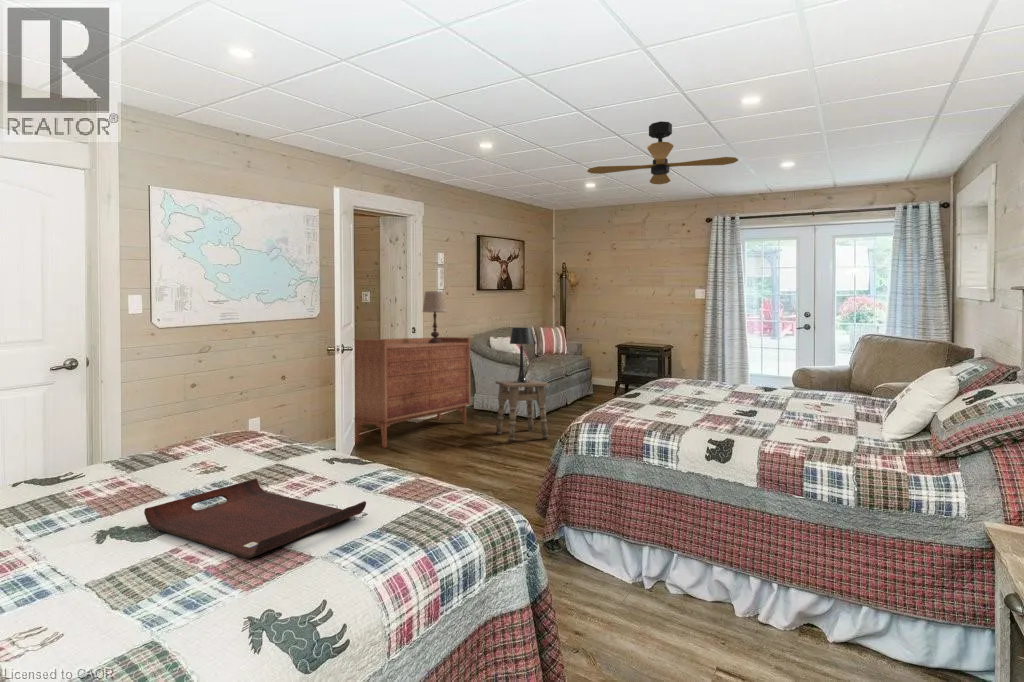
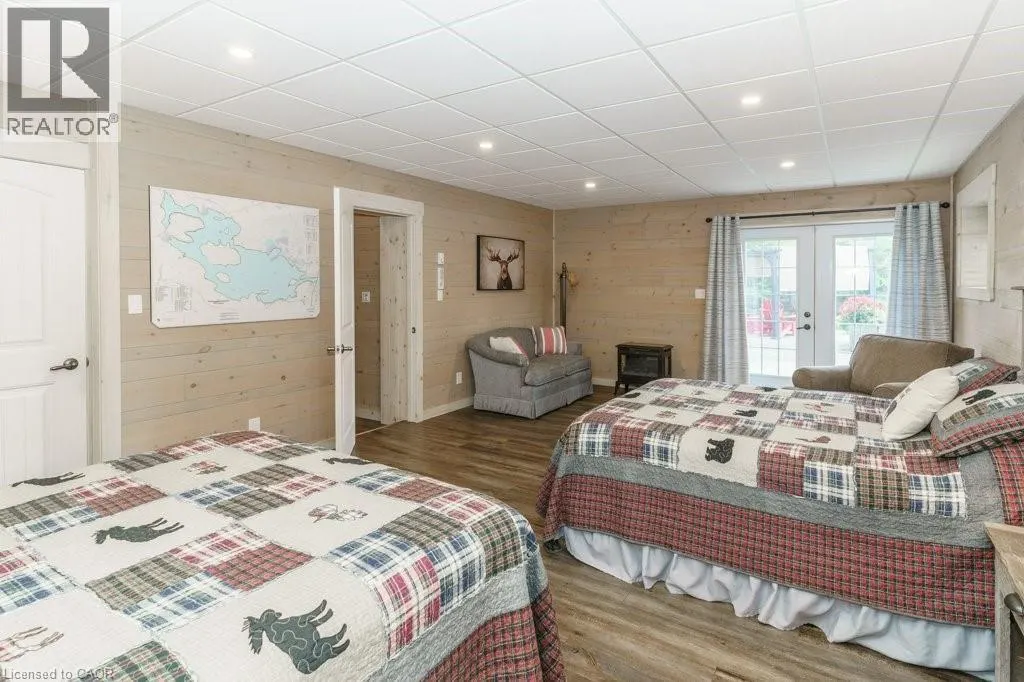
- table lamp [509,327,534,383]
- serving tray [143,478,367,559]
- ceiling fan [586,120,739,185]
- side table [495,379,549,443]
- table lamp [421,290,448,343]
- sideboard [354,336,471,448]
